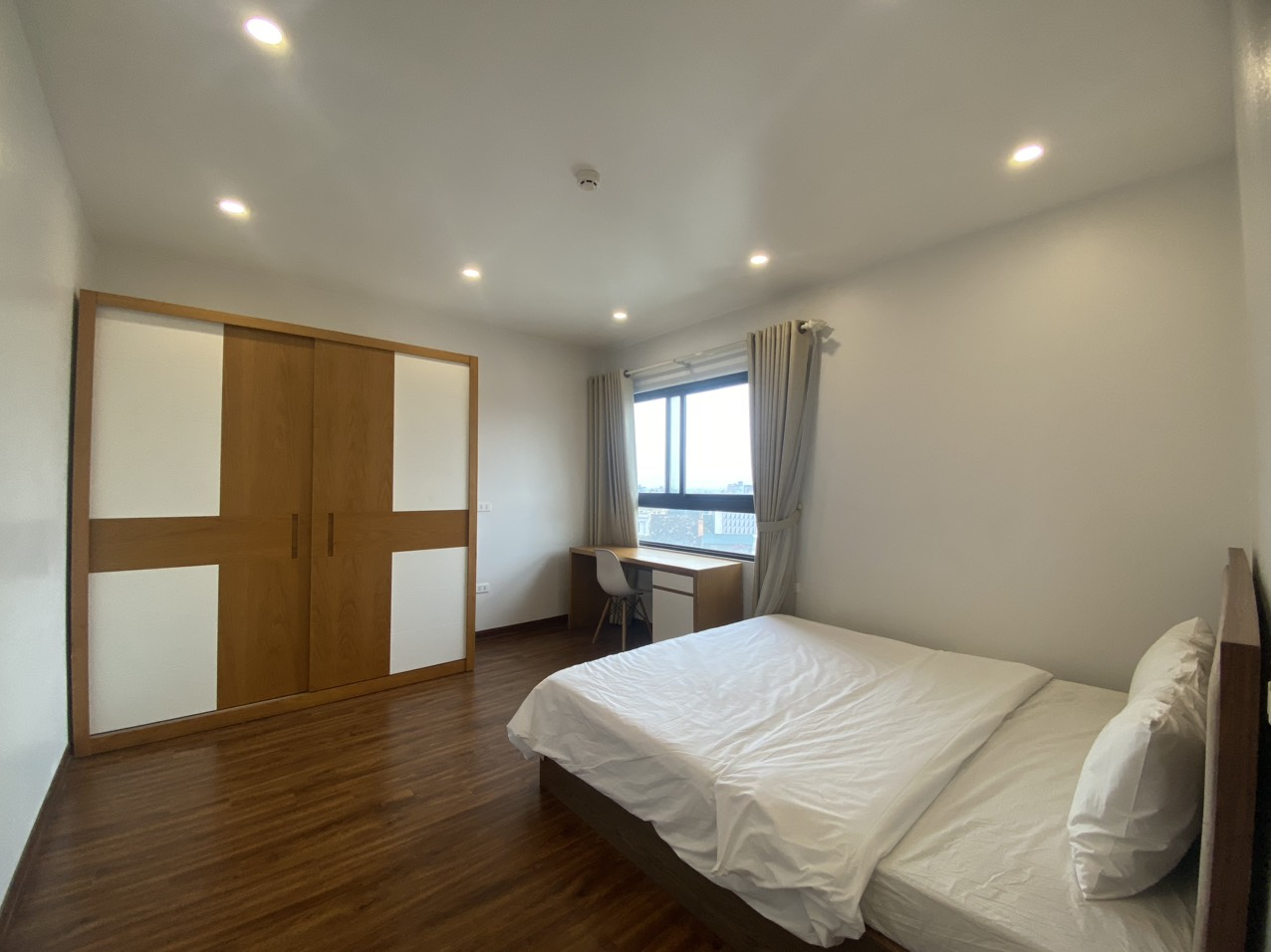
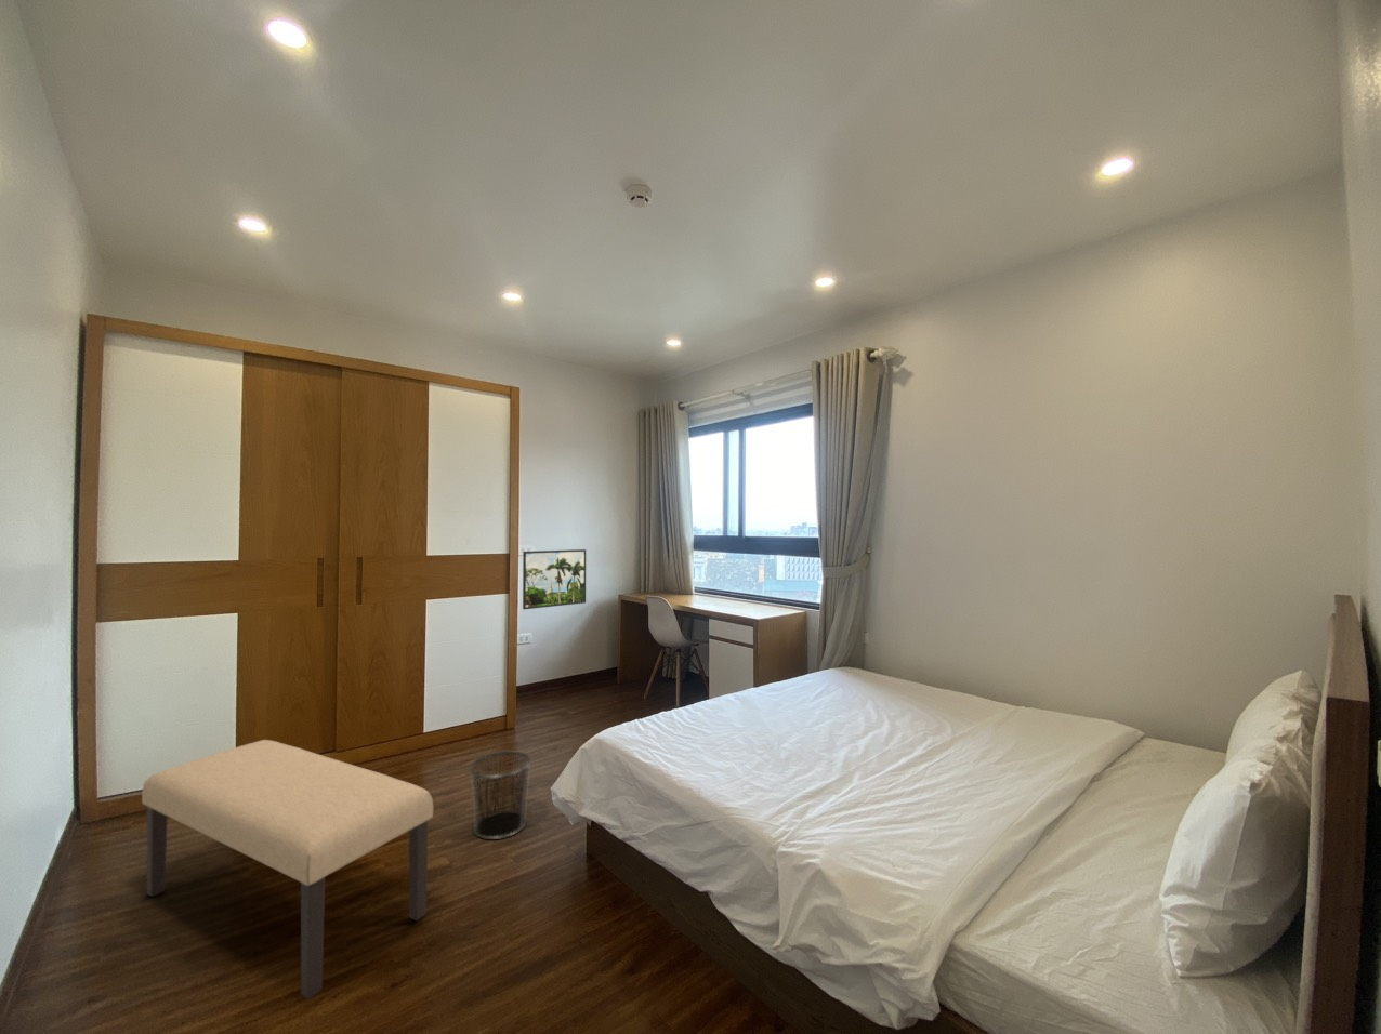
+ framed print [522,548,587,610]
+ bench [140,739,434,999]
+ waste bin [468,751,532,841]
